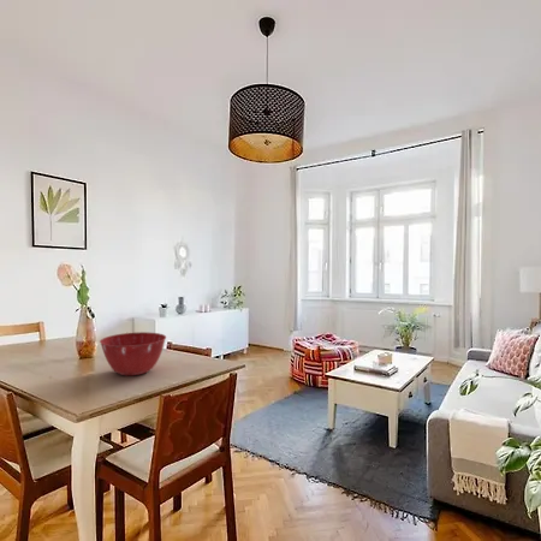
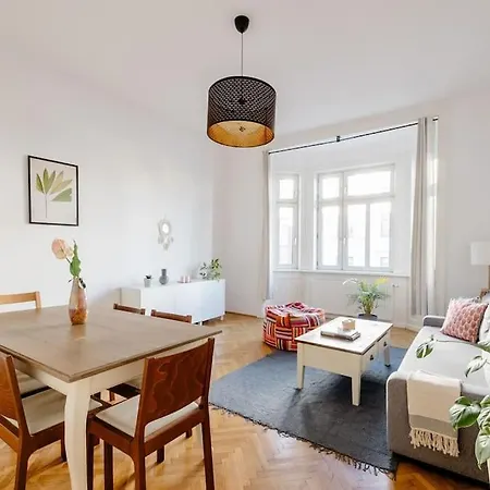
- mixing bowl [99,331,167,376]
